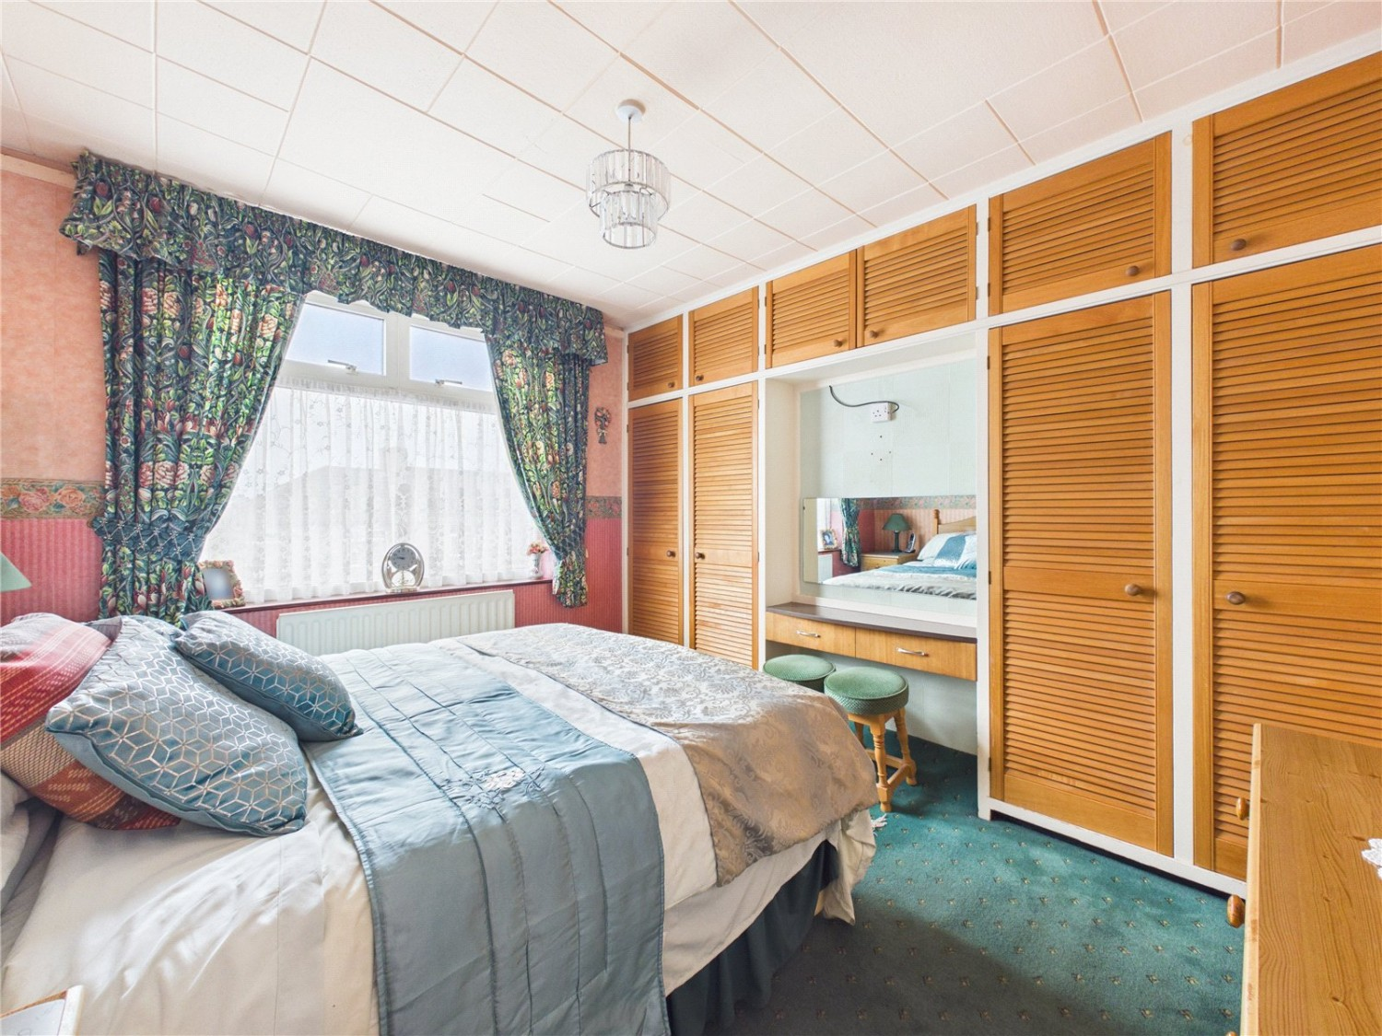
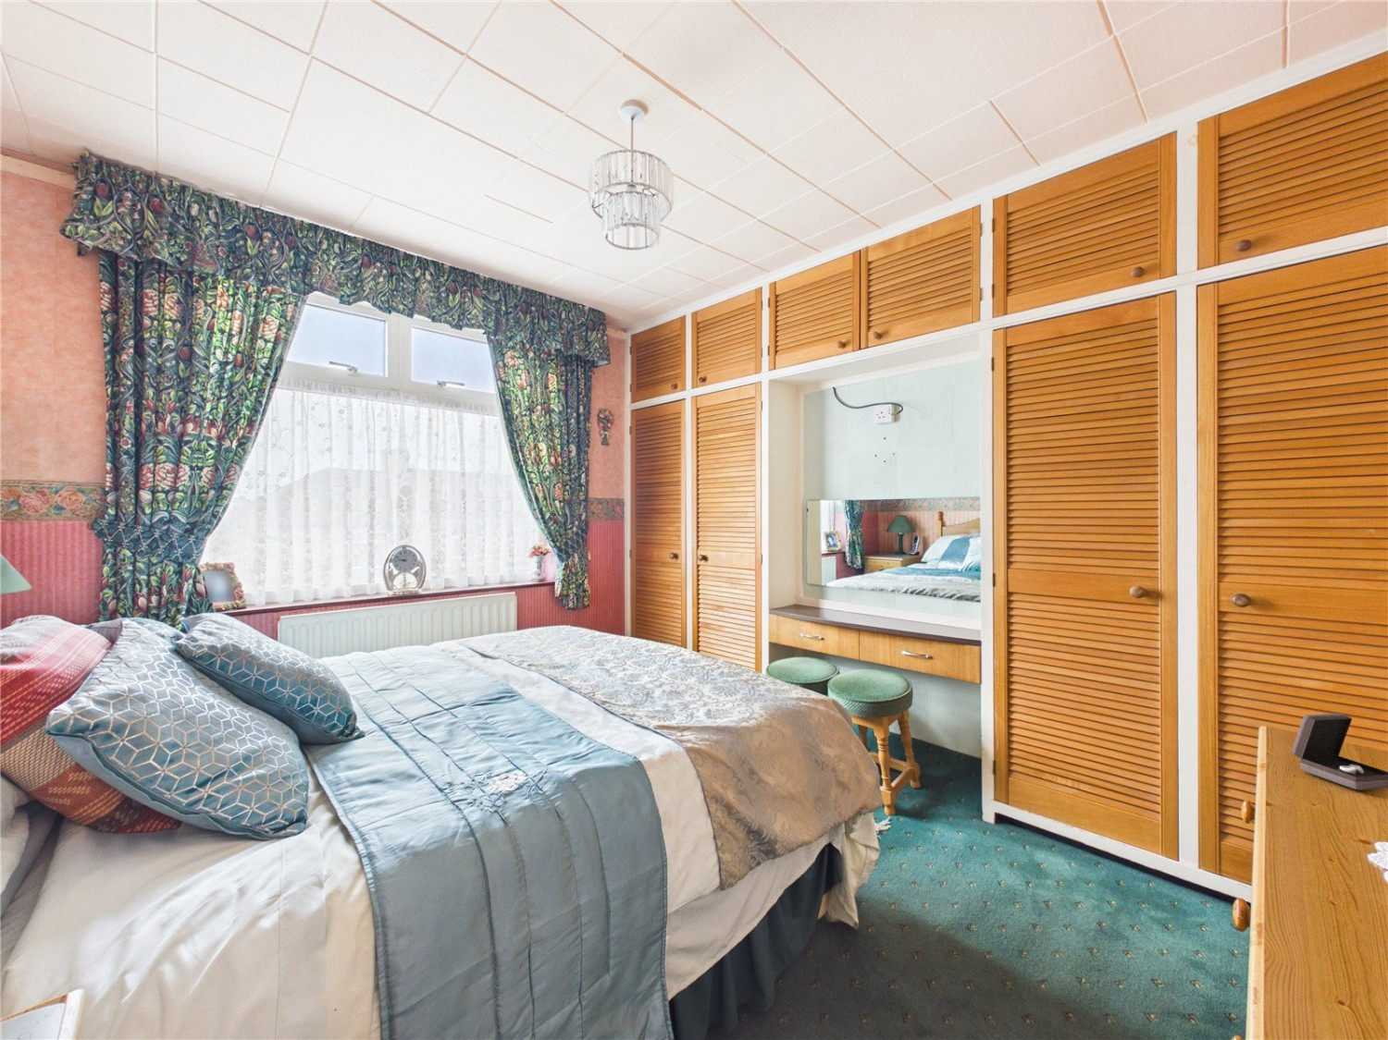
+ jewelry box [1291,712,1388,791]
